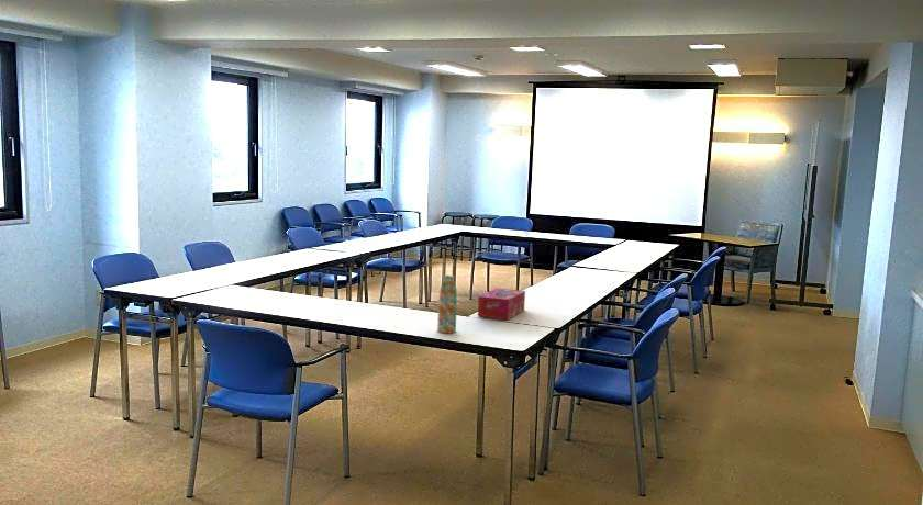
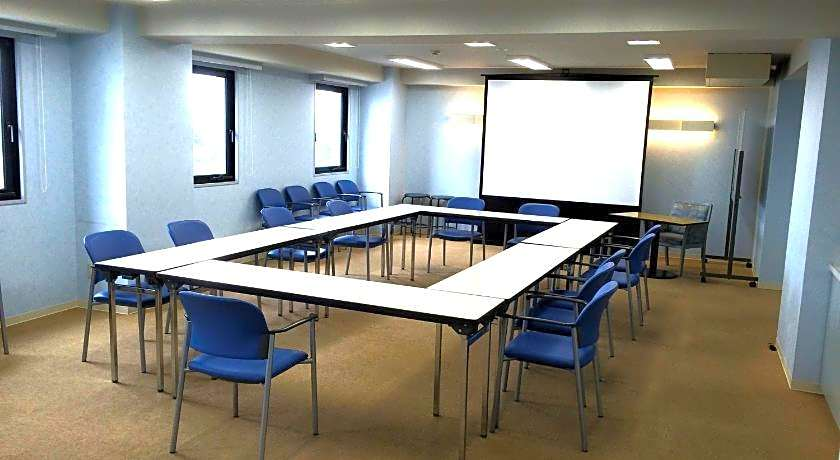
- tissue box [477,288,526,321]
- water bottle [436,274,458,334]
